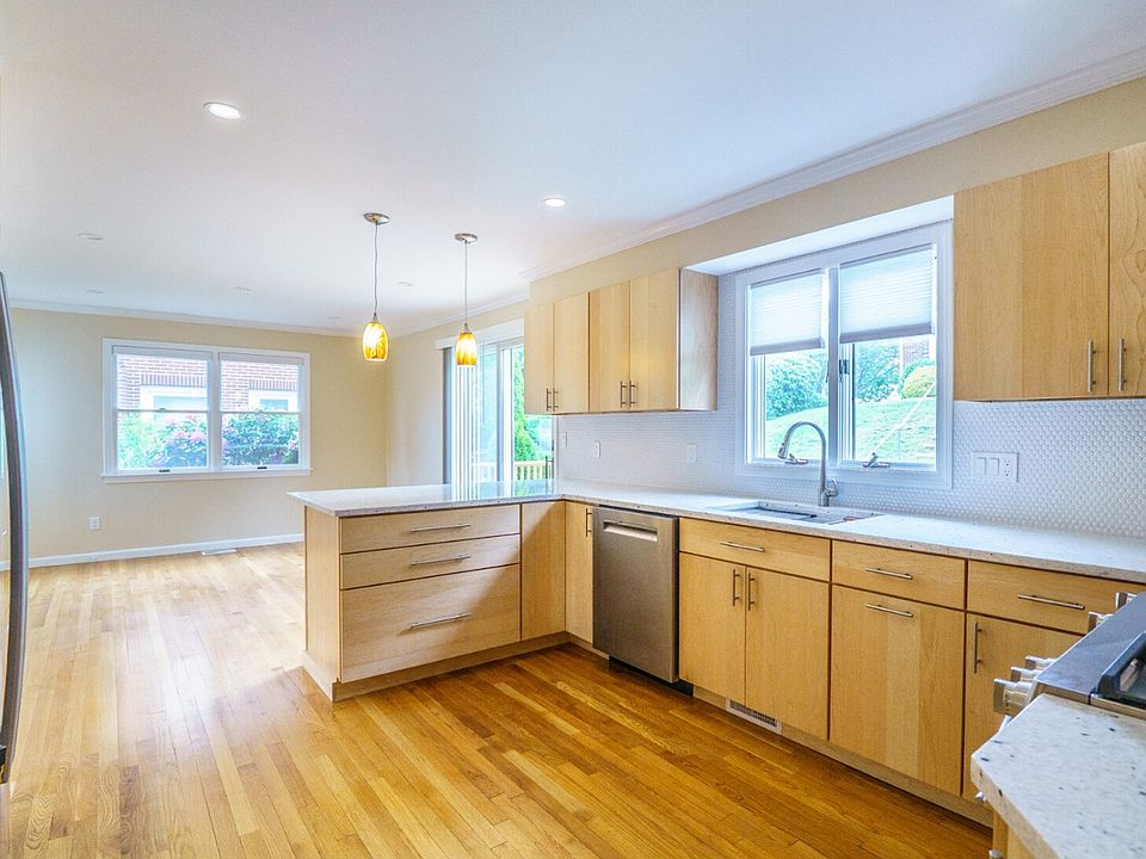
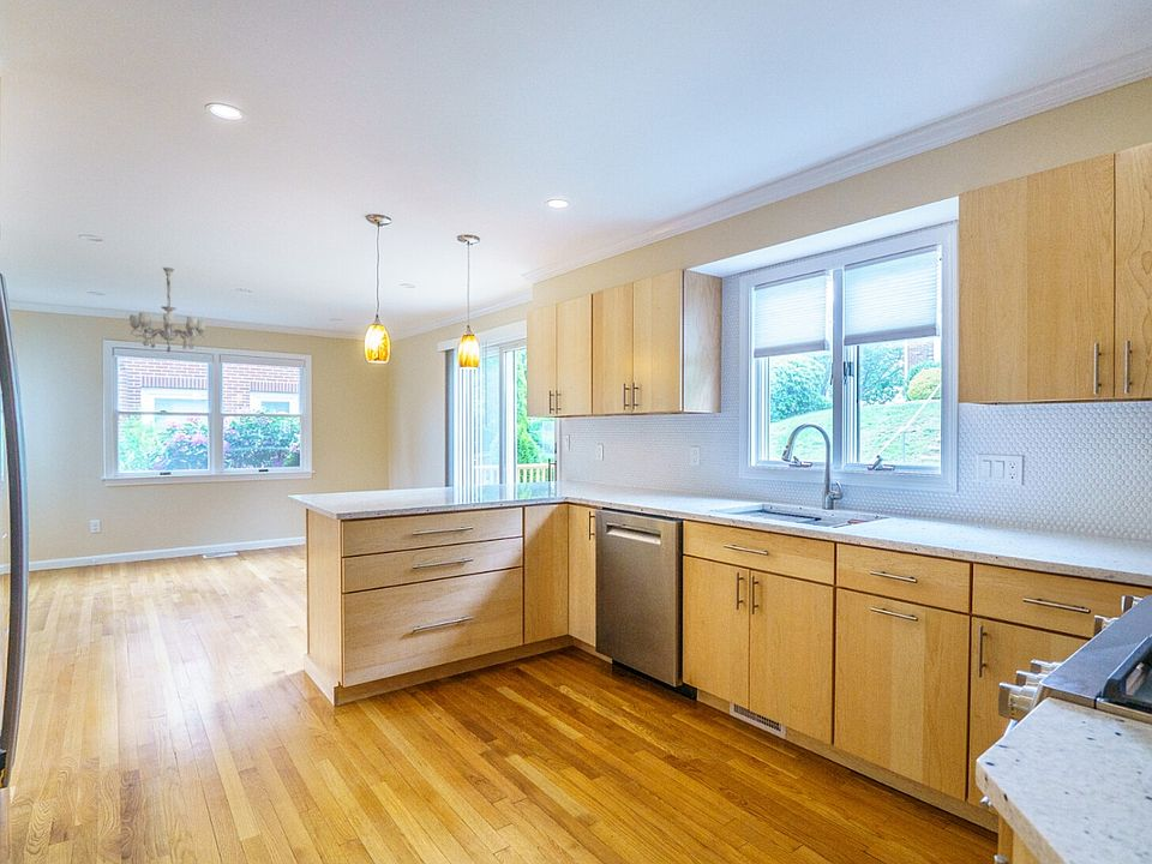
+ chandelier [128,266,206,354]
